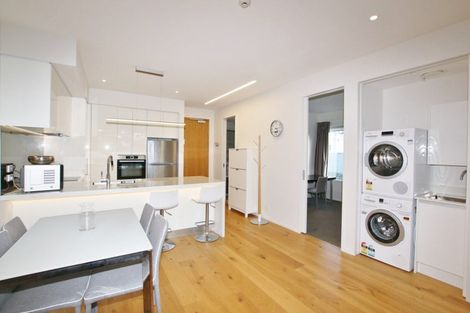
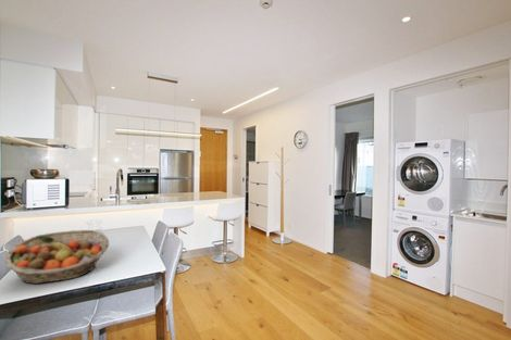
+ fruit basket [3,229,110,285]
